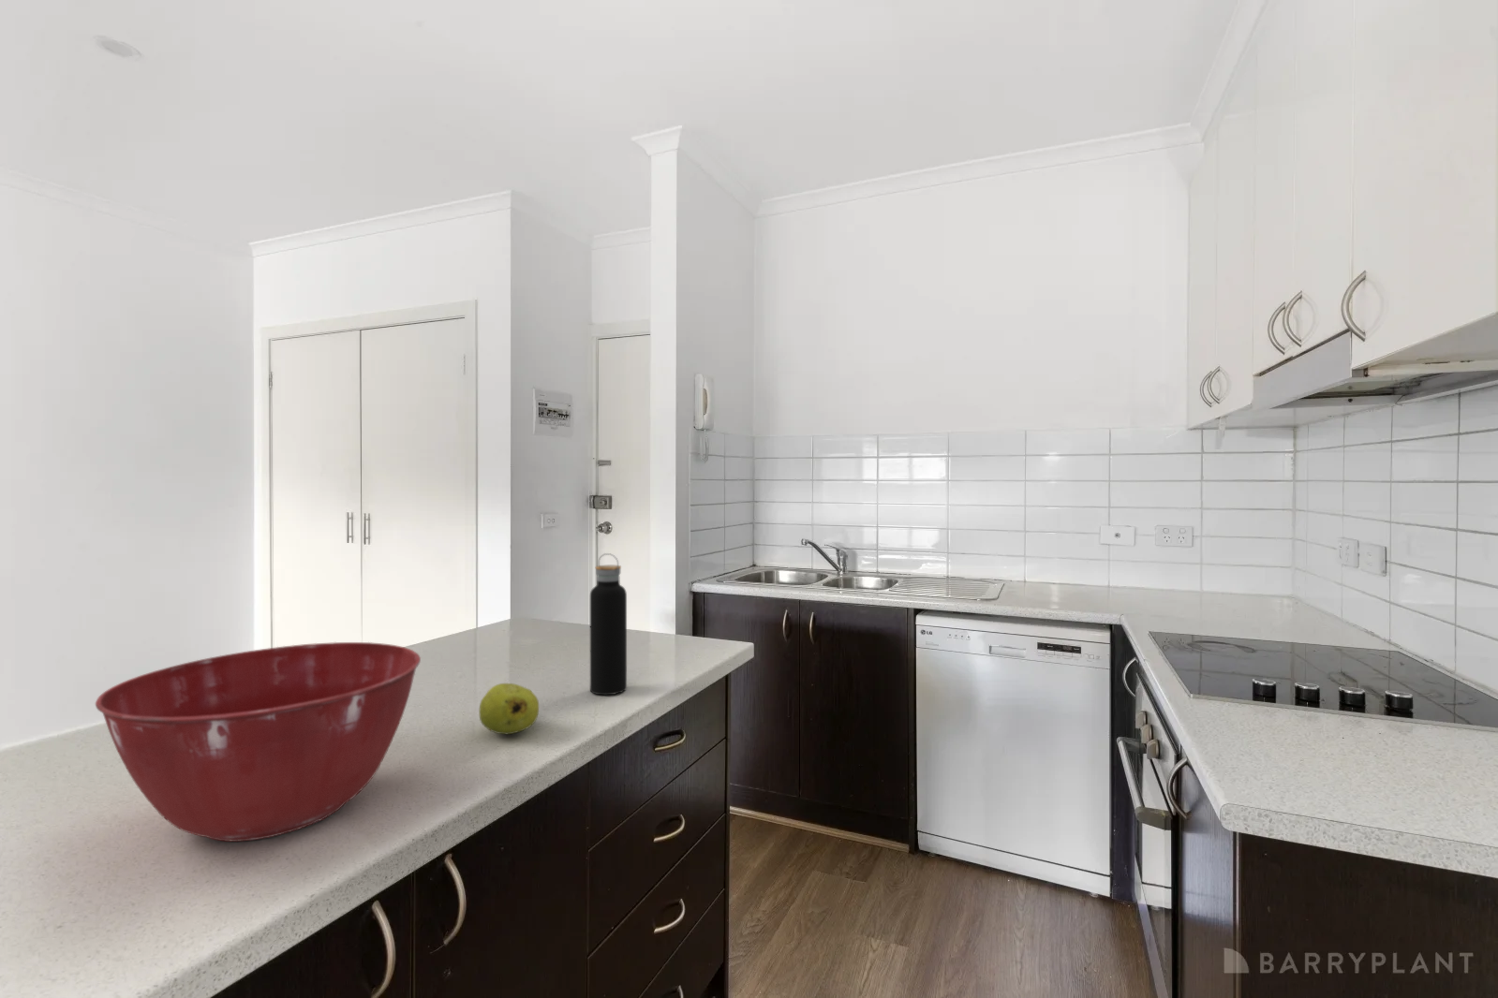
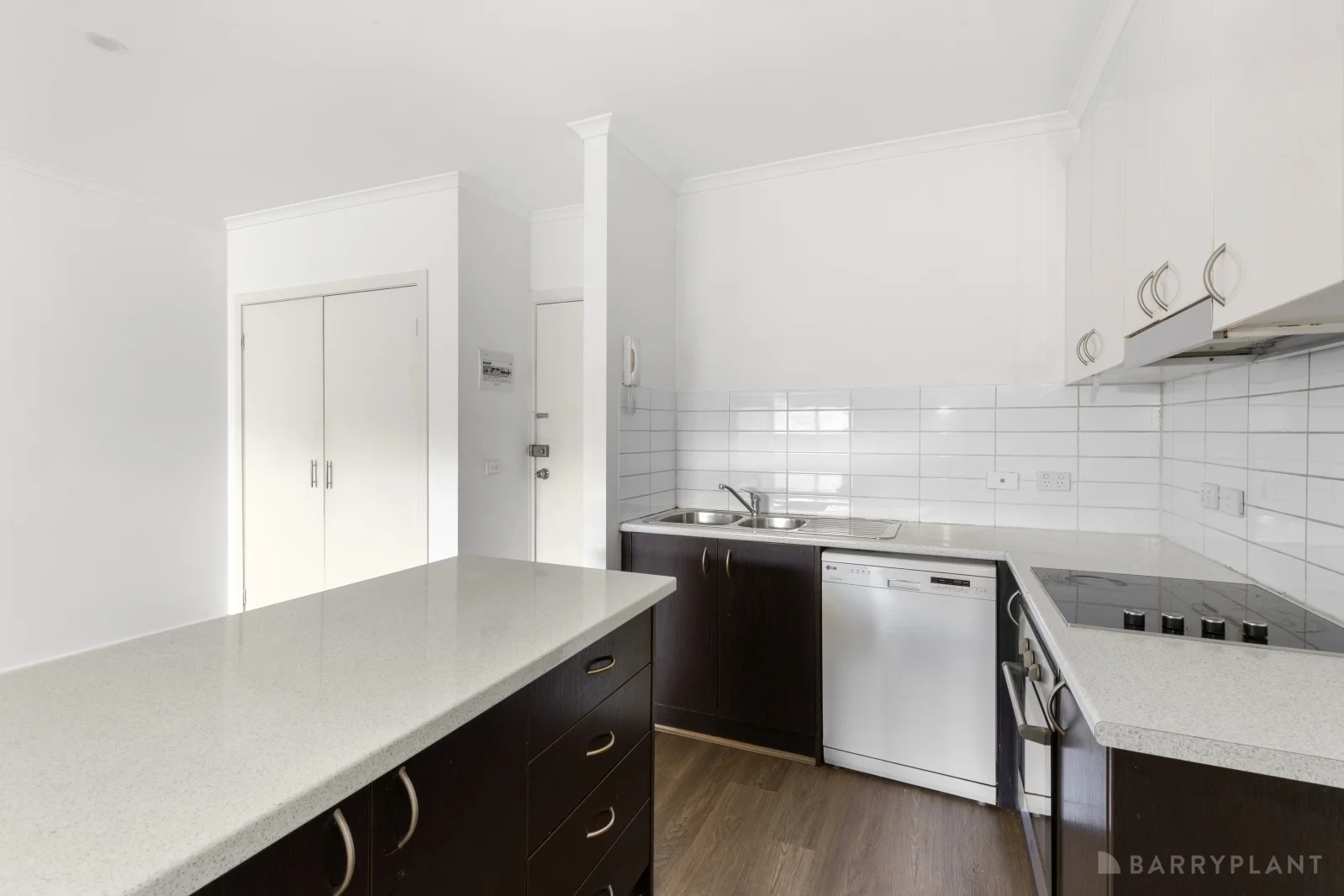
- water bottle [590,552,628,696]
- fruit [478,683,539,735]
- mixing bowl [95,642,421,842]
